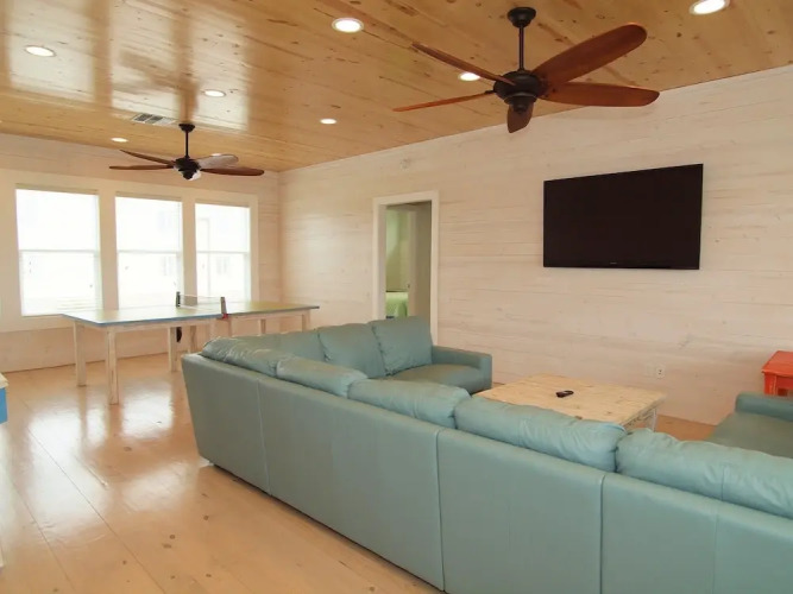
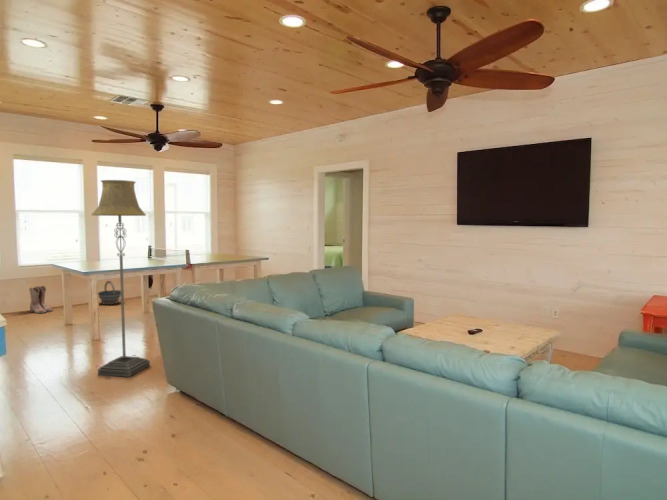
+ boots [28,285,54,314]
+ bucket [97,280,121,306]
+ floor lamp [91,179,151,378]
